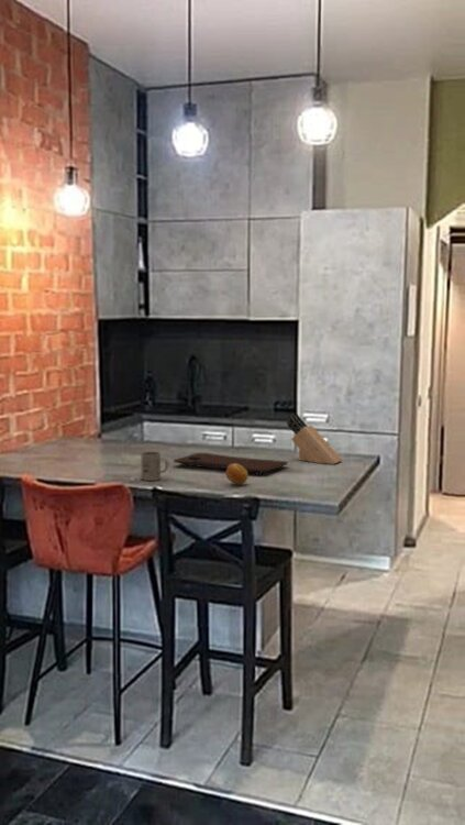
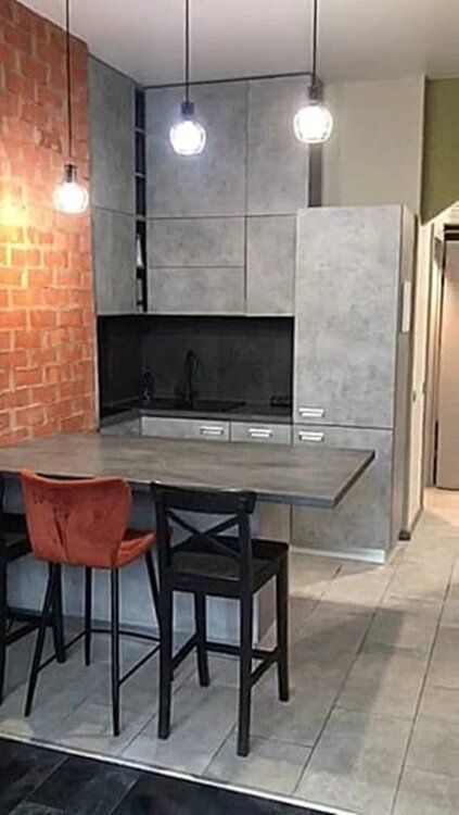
- fruit [225,464,248,486]
- mug [140,451,170,482]
- cutting board [173,452,289,476]
- knife block [286,413,343,465]
